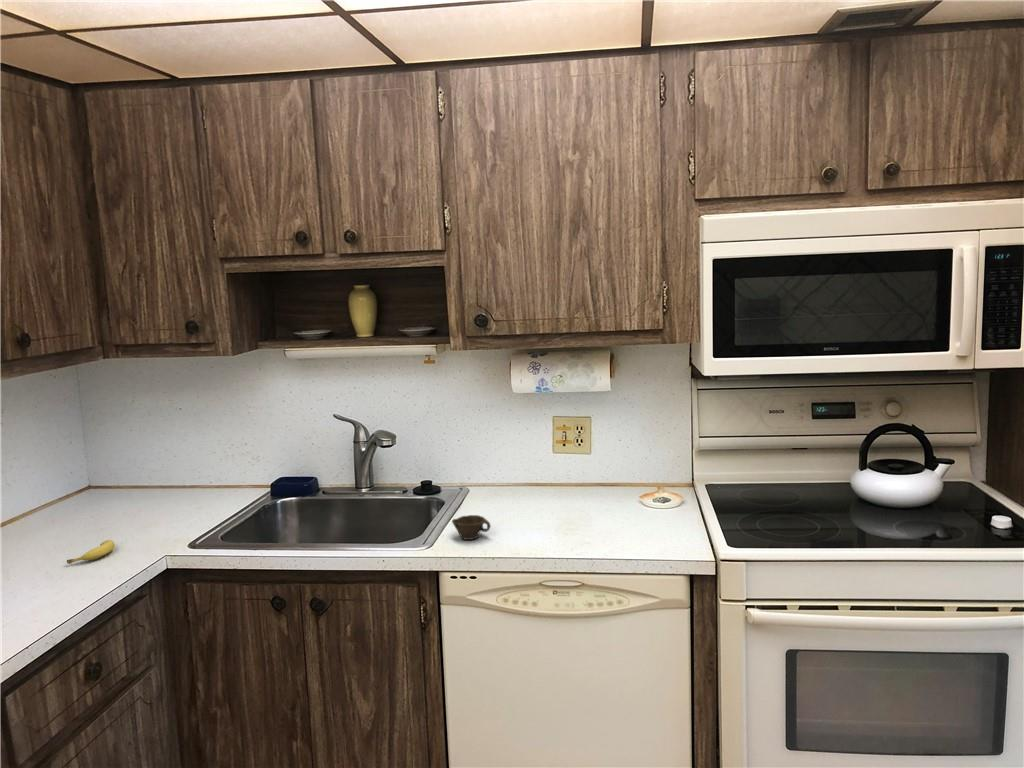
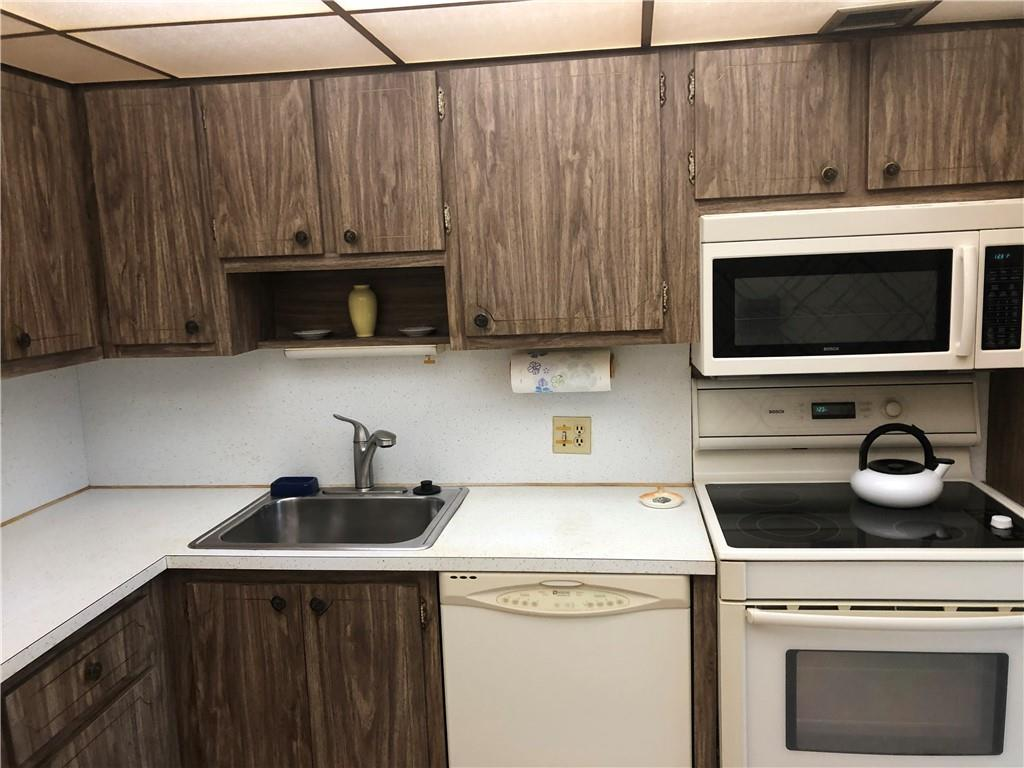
- cup [451,514,491,541]
- fruit [66,539,116,565]
